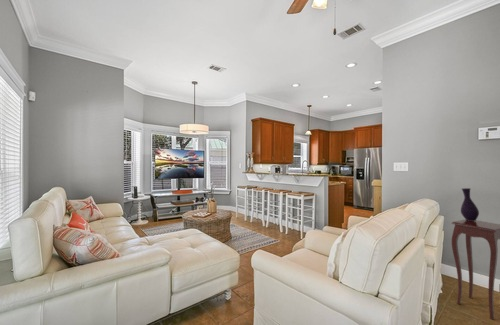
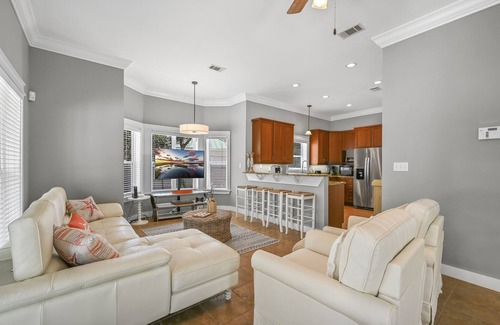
- vase [460,187,480,221]
- side table [450,219,500,321]
